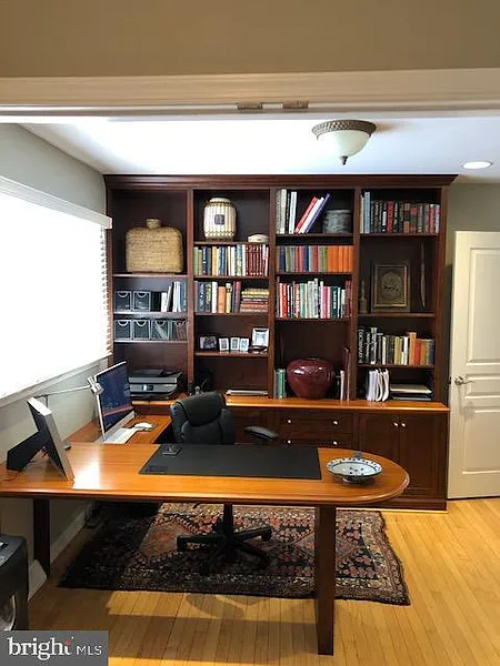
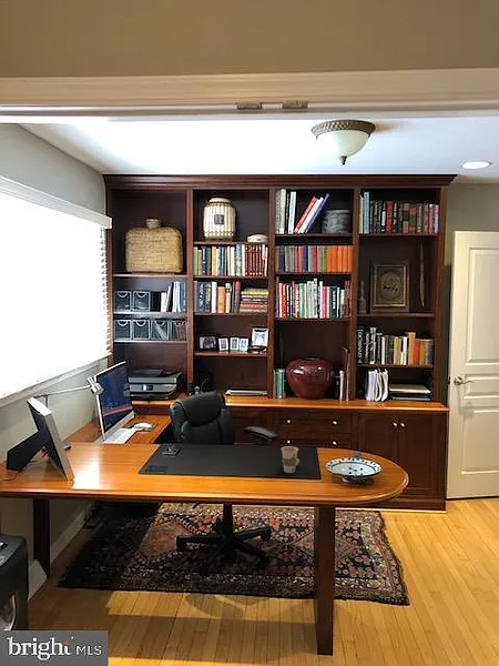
+ cup [281,445,301,474]
